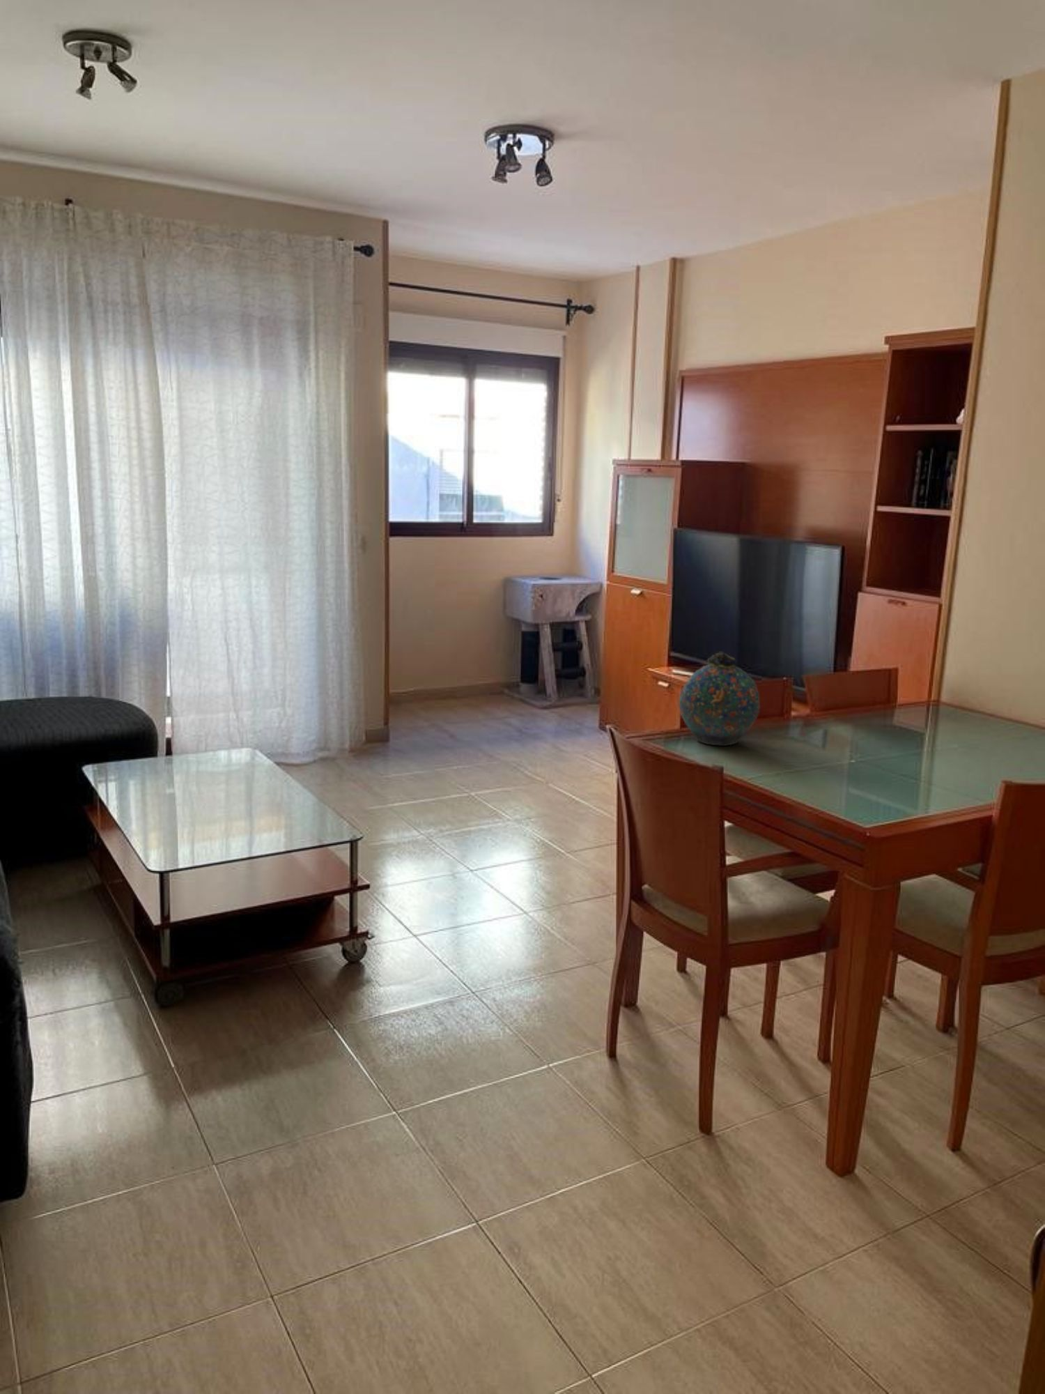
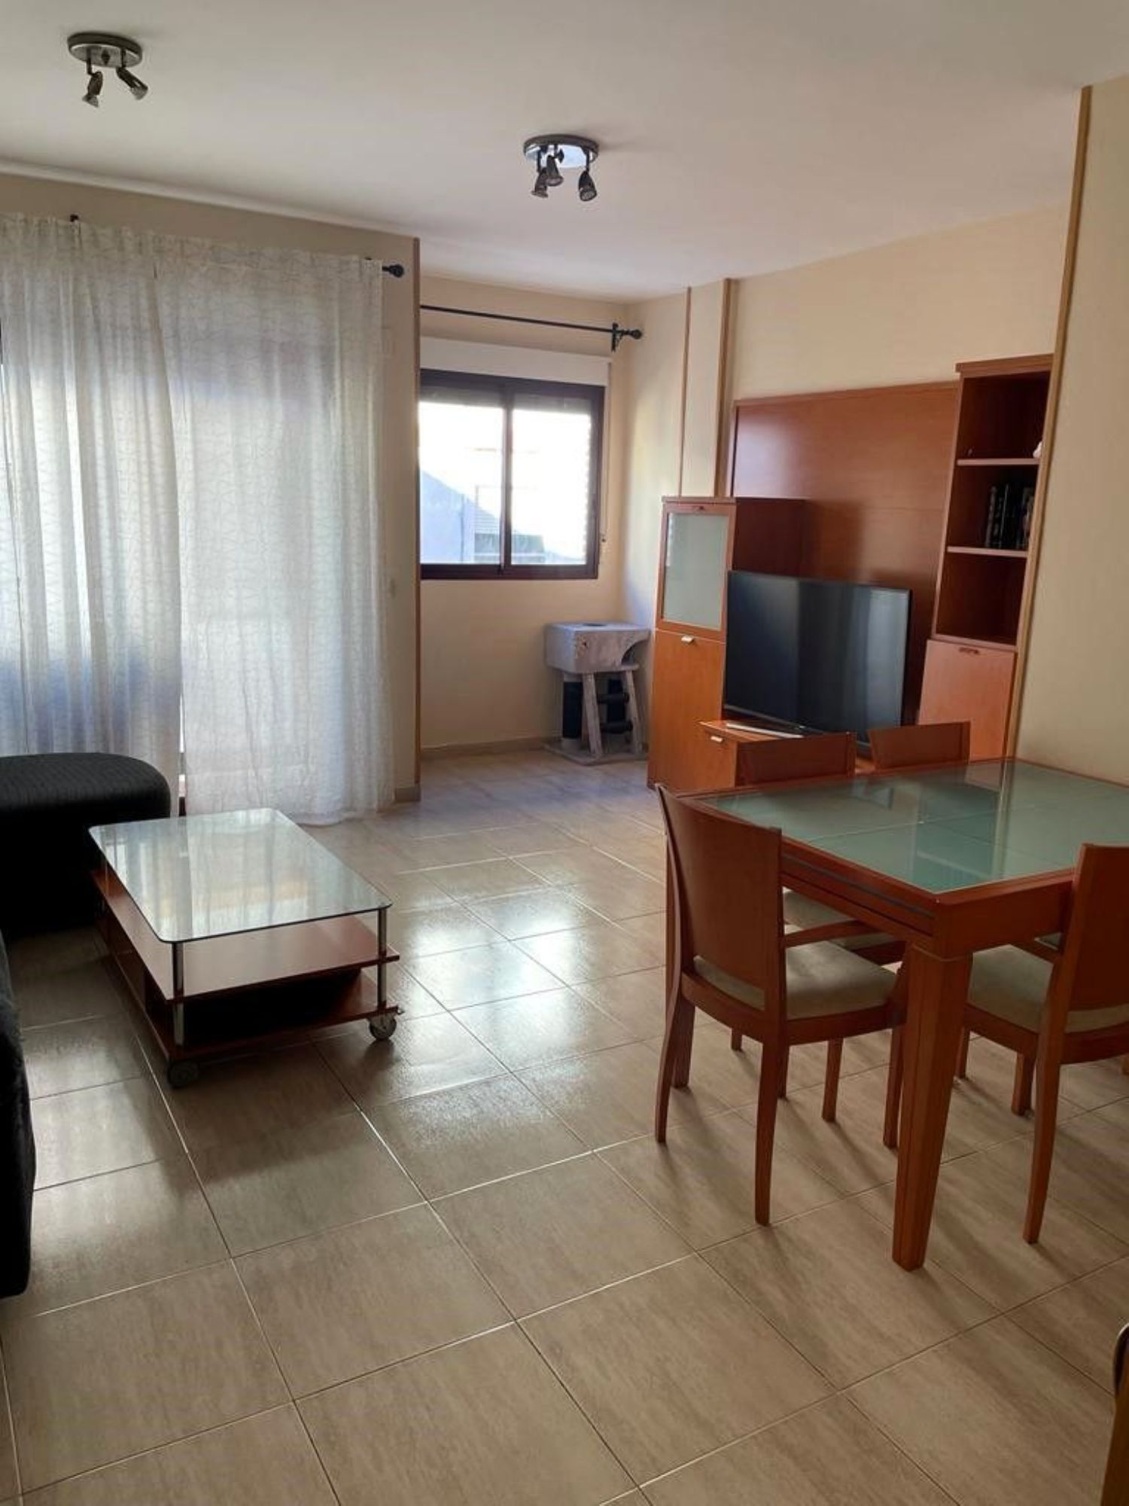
- snuff bottle [678,650,761,746]
